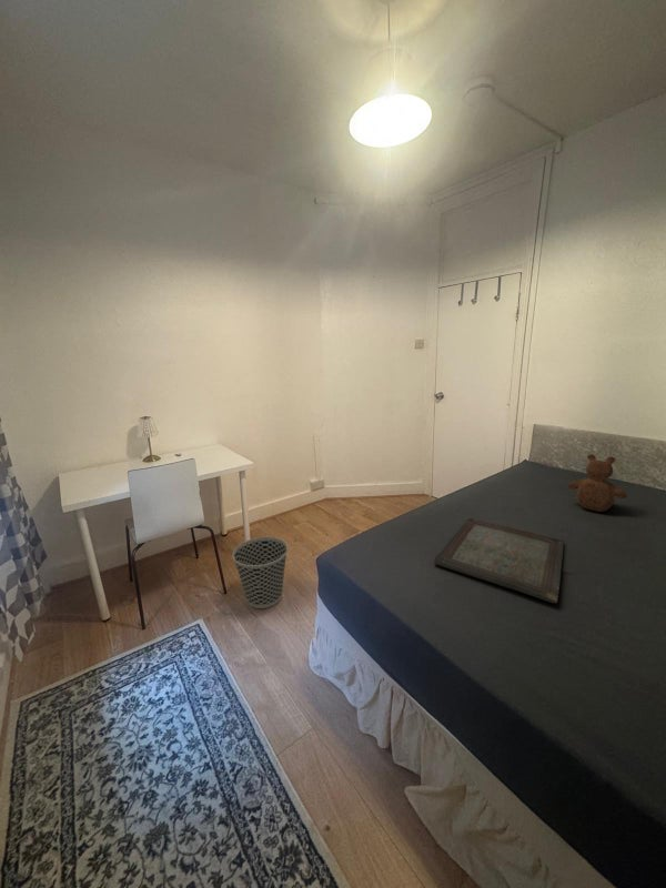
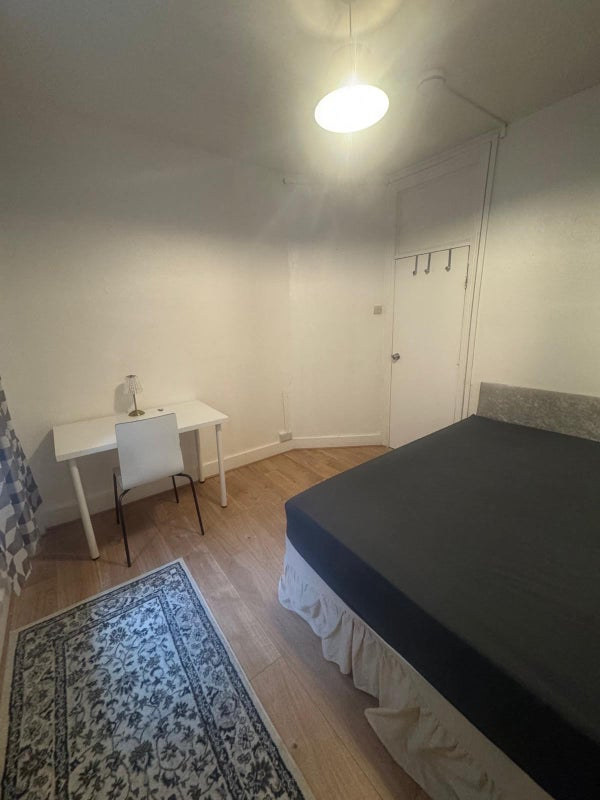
- serving tray [433,517,565,604]
- teddy bear [567,453,627,513]
- wastebasket [231,536,289,609]
